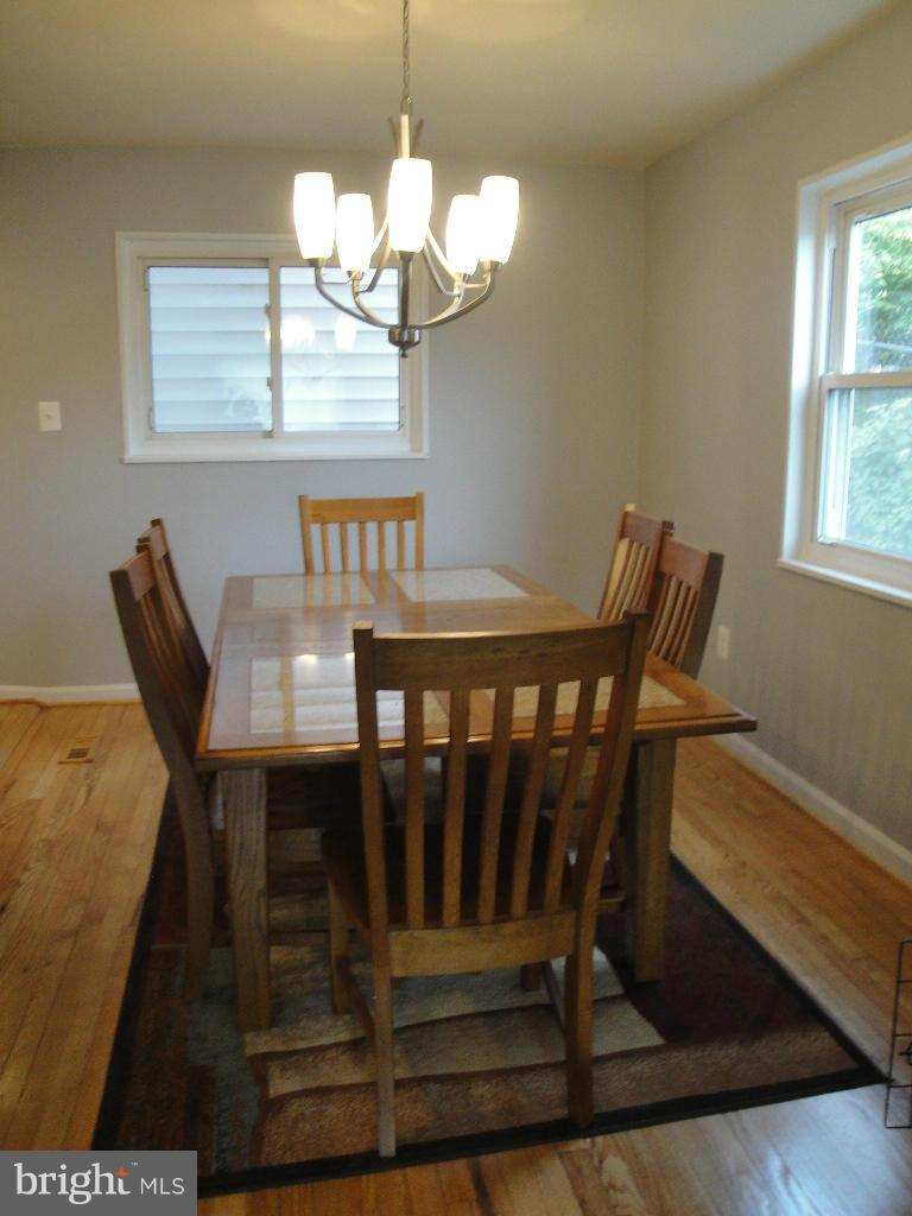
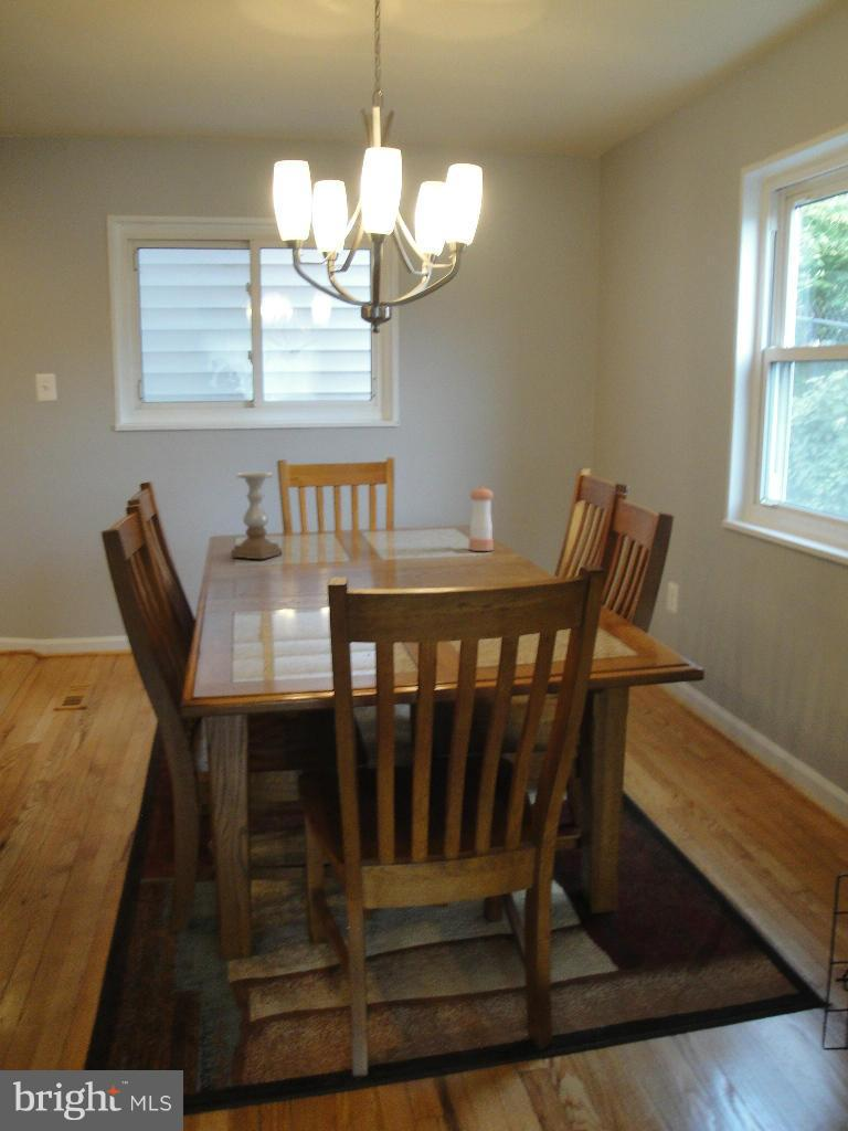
+ candle holder [230,472,283,560]
+ pepper shaker [468,485,495,552]
